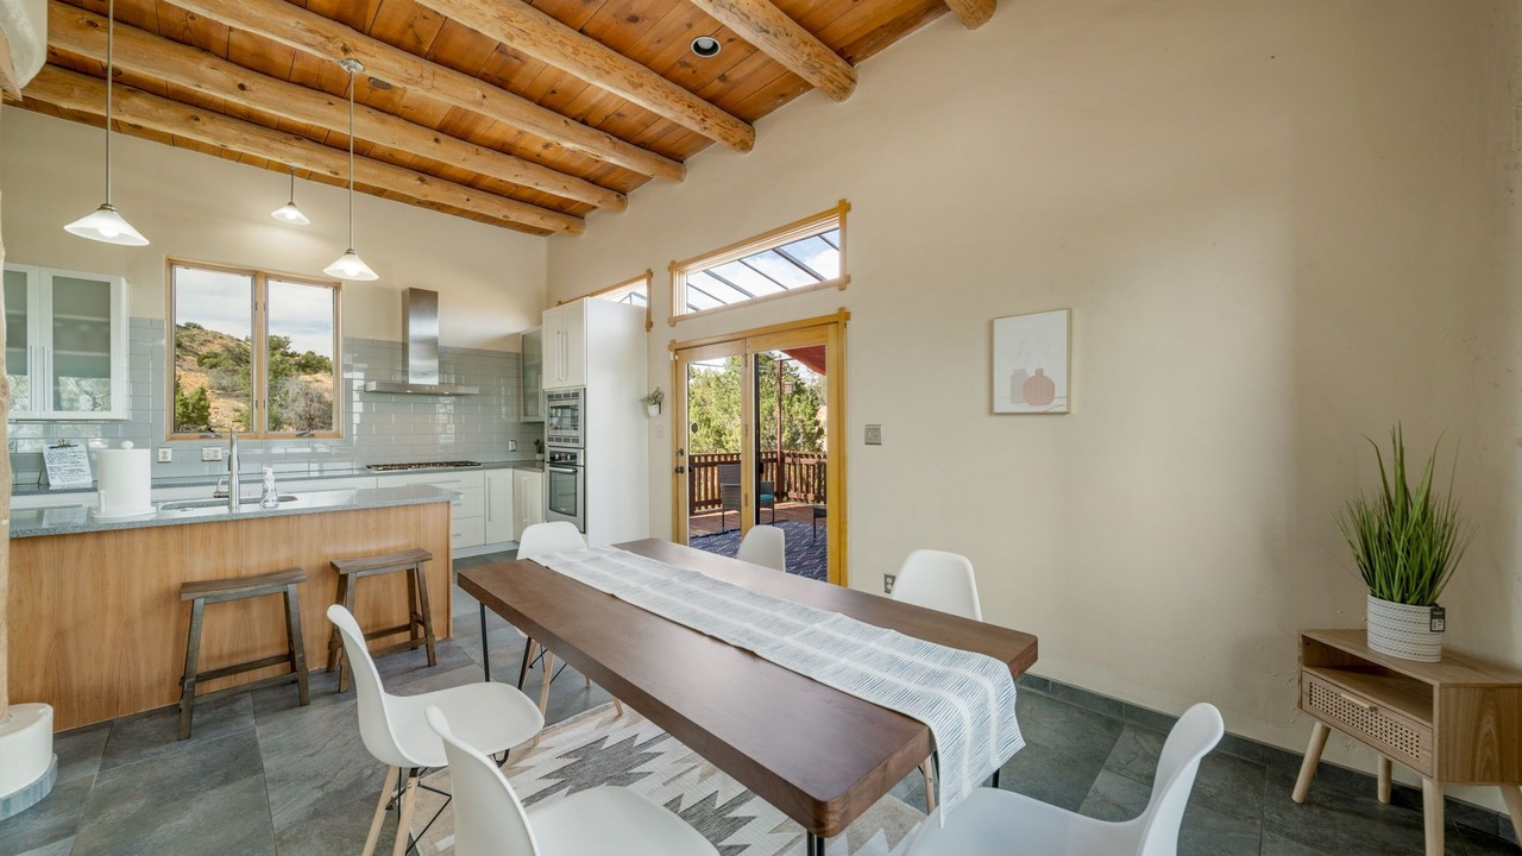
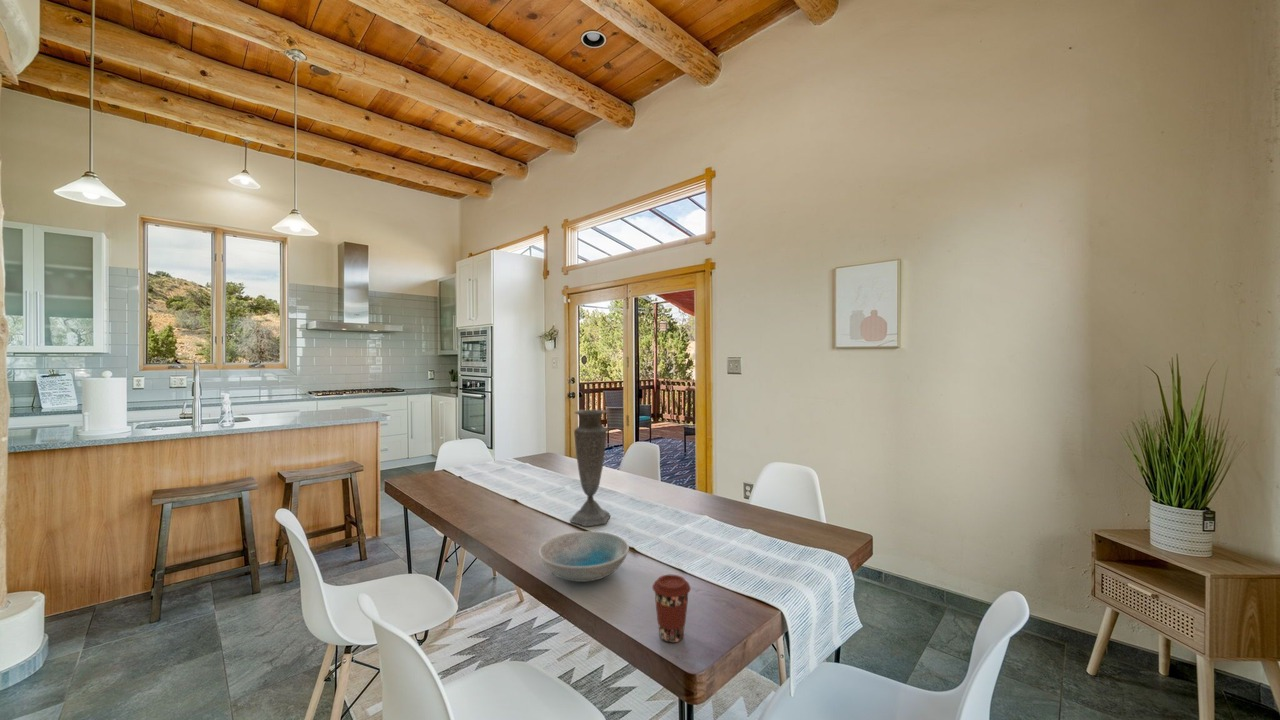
+ coffee cup [651,574,692,644]
+ vase [569,408,612,527]
+ dish [538,530,630,583]
